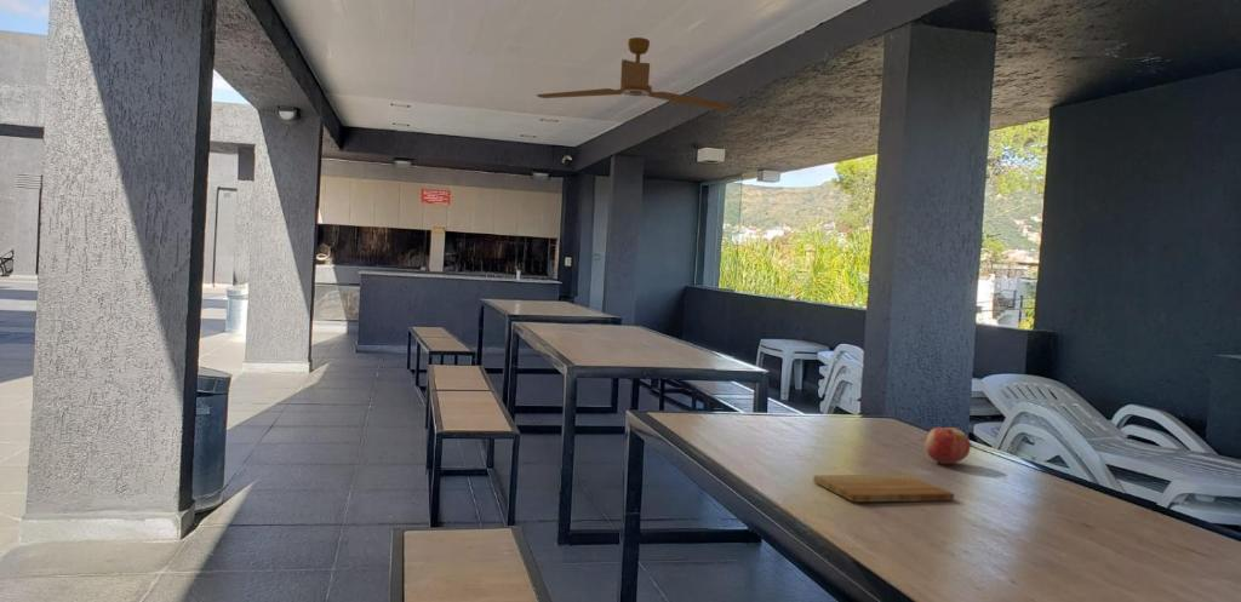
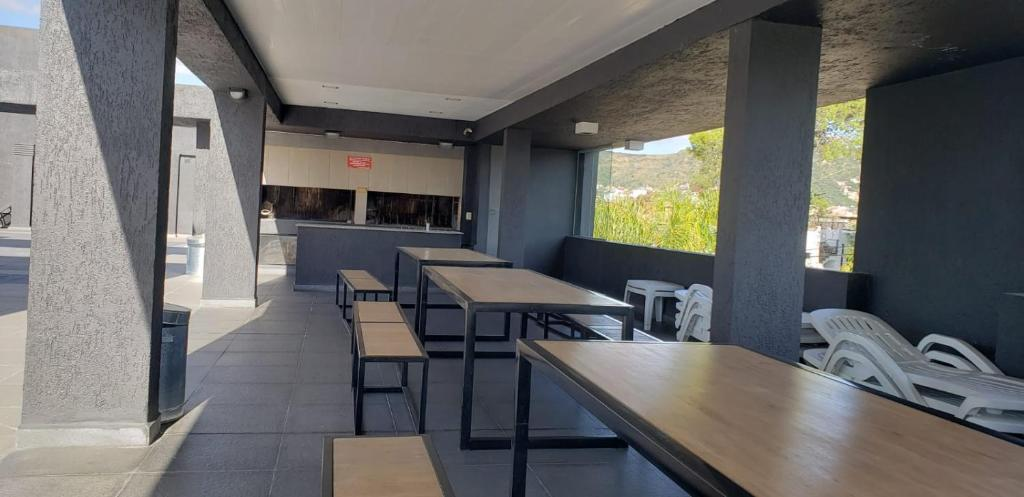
- ceiling fan [536,36,734,111]
- fruit [923,426,972,465]
- cutting board [812,474,955,503]
